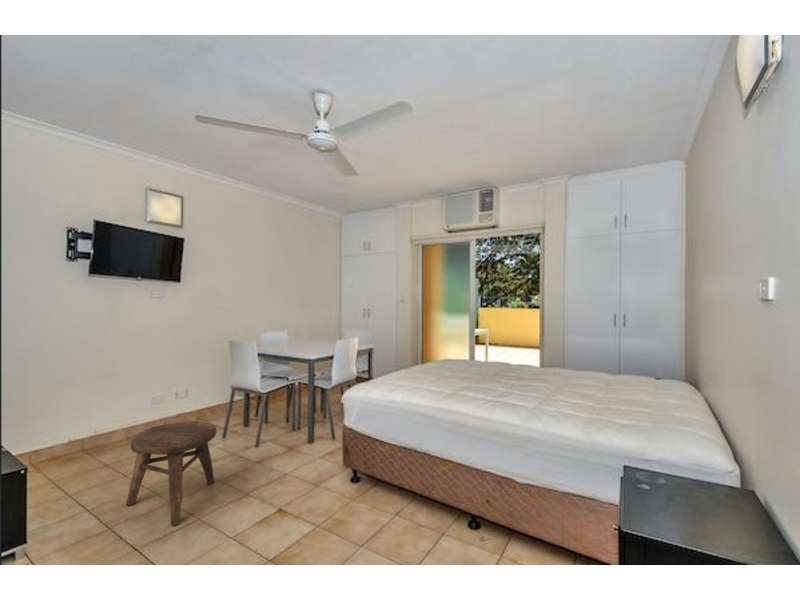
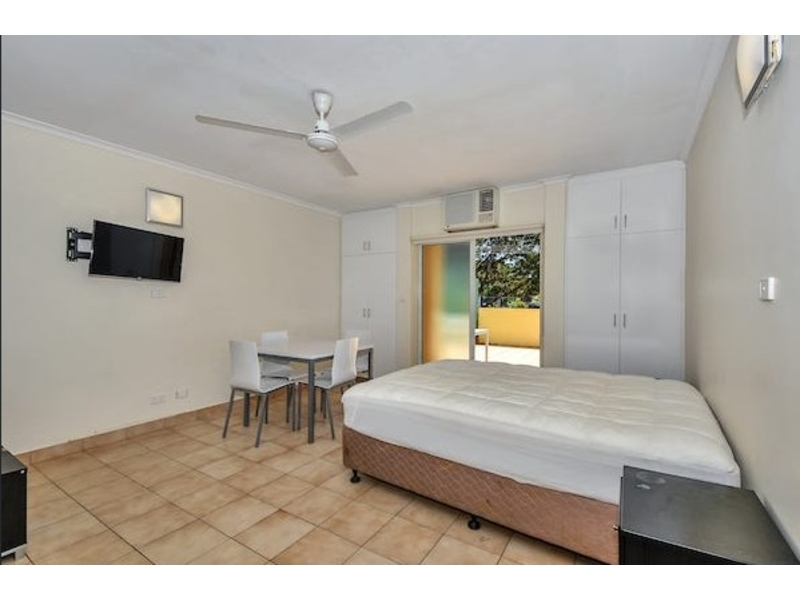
- stool [125,420,218,527]
